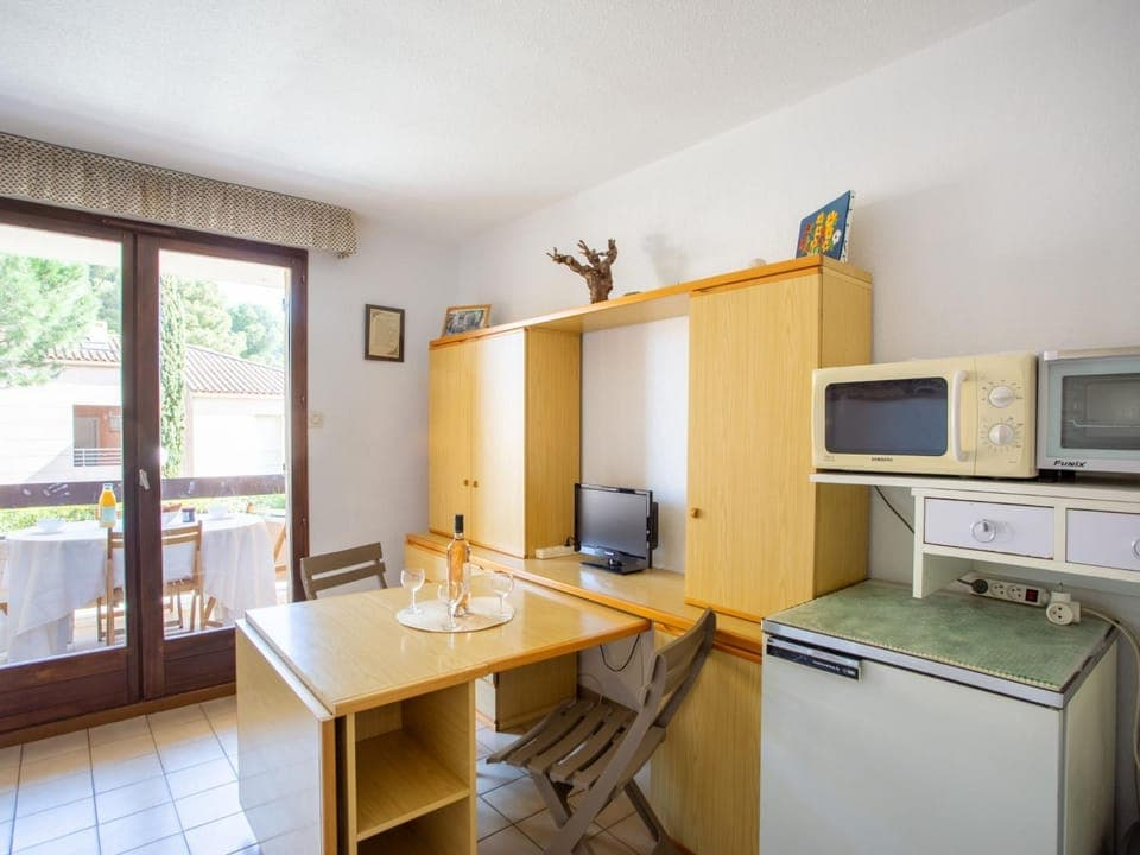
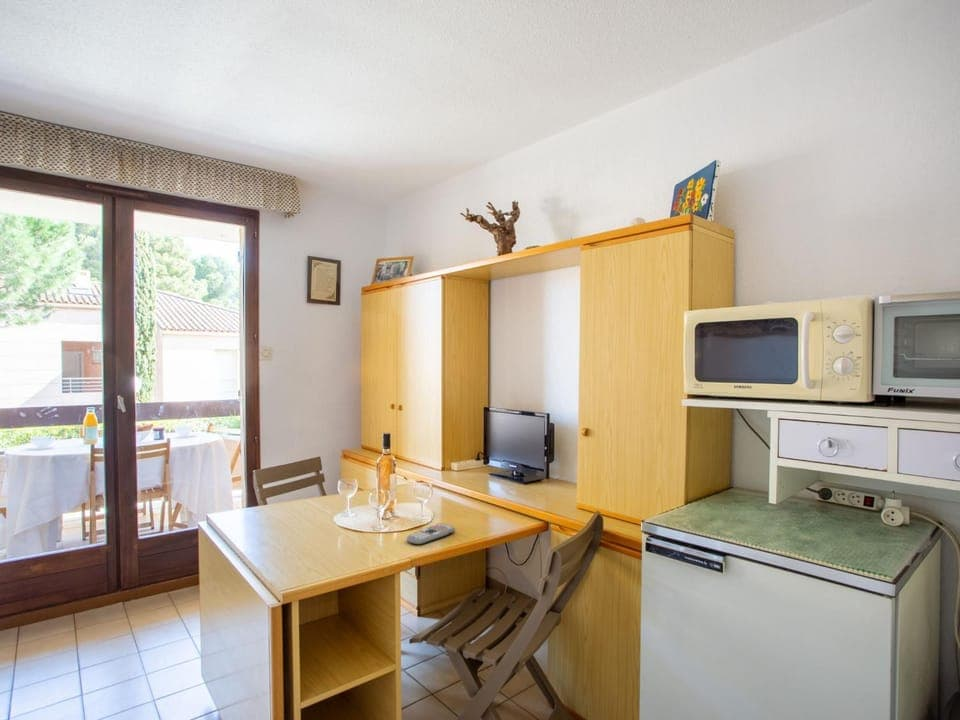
+ remote control [406,522,456,546]
